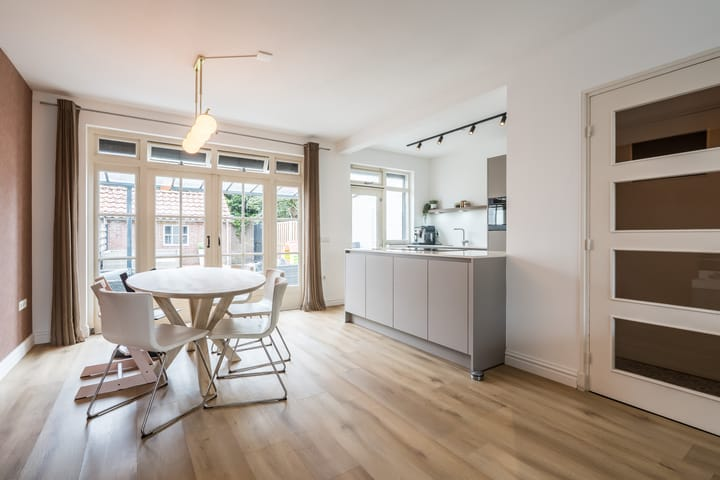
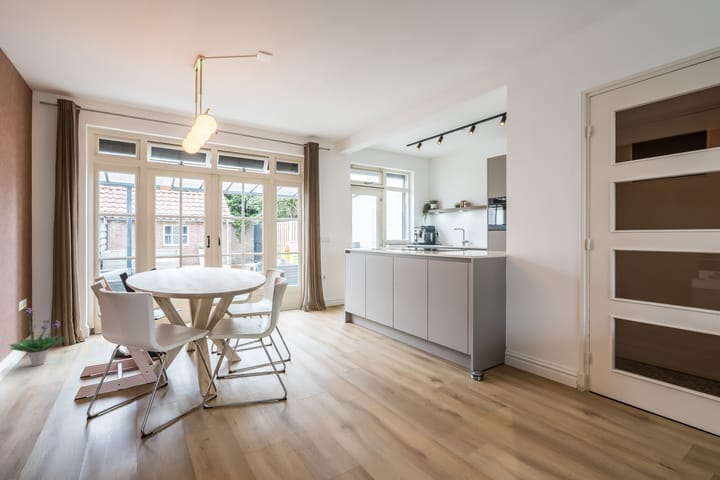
+ potted plant [8,307,67,367]
